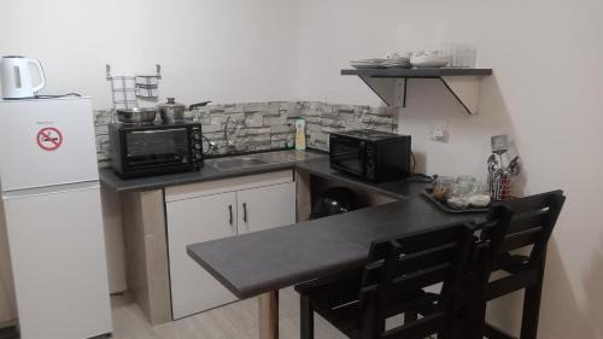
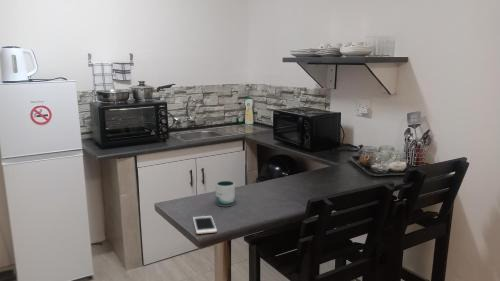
+ mug [215,180,236,207]
+ cell phone [192,215,218,235]
